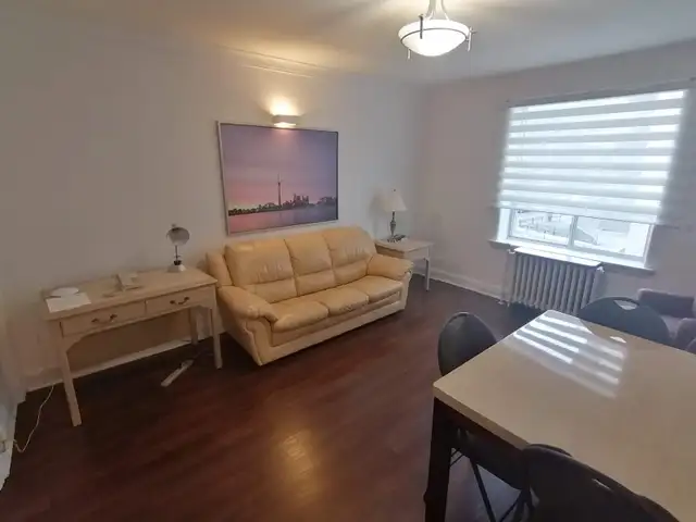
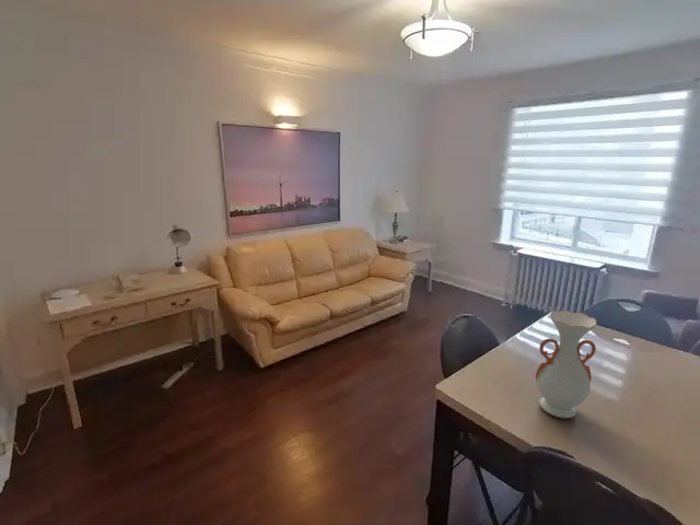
+ vase [535,308,598,420]
